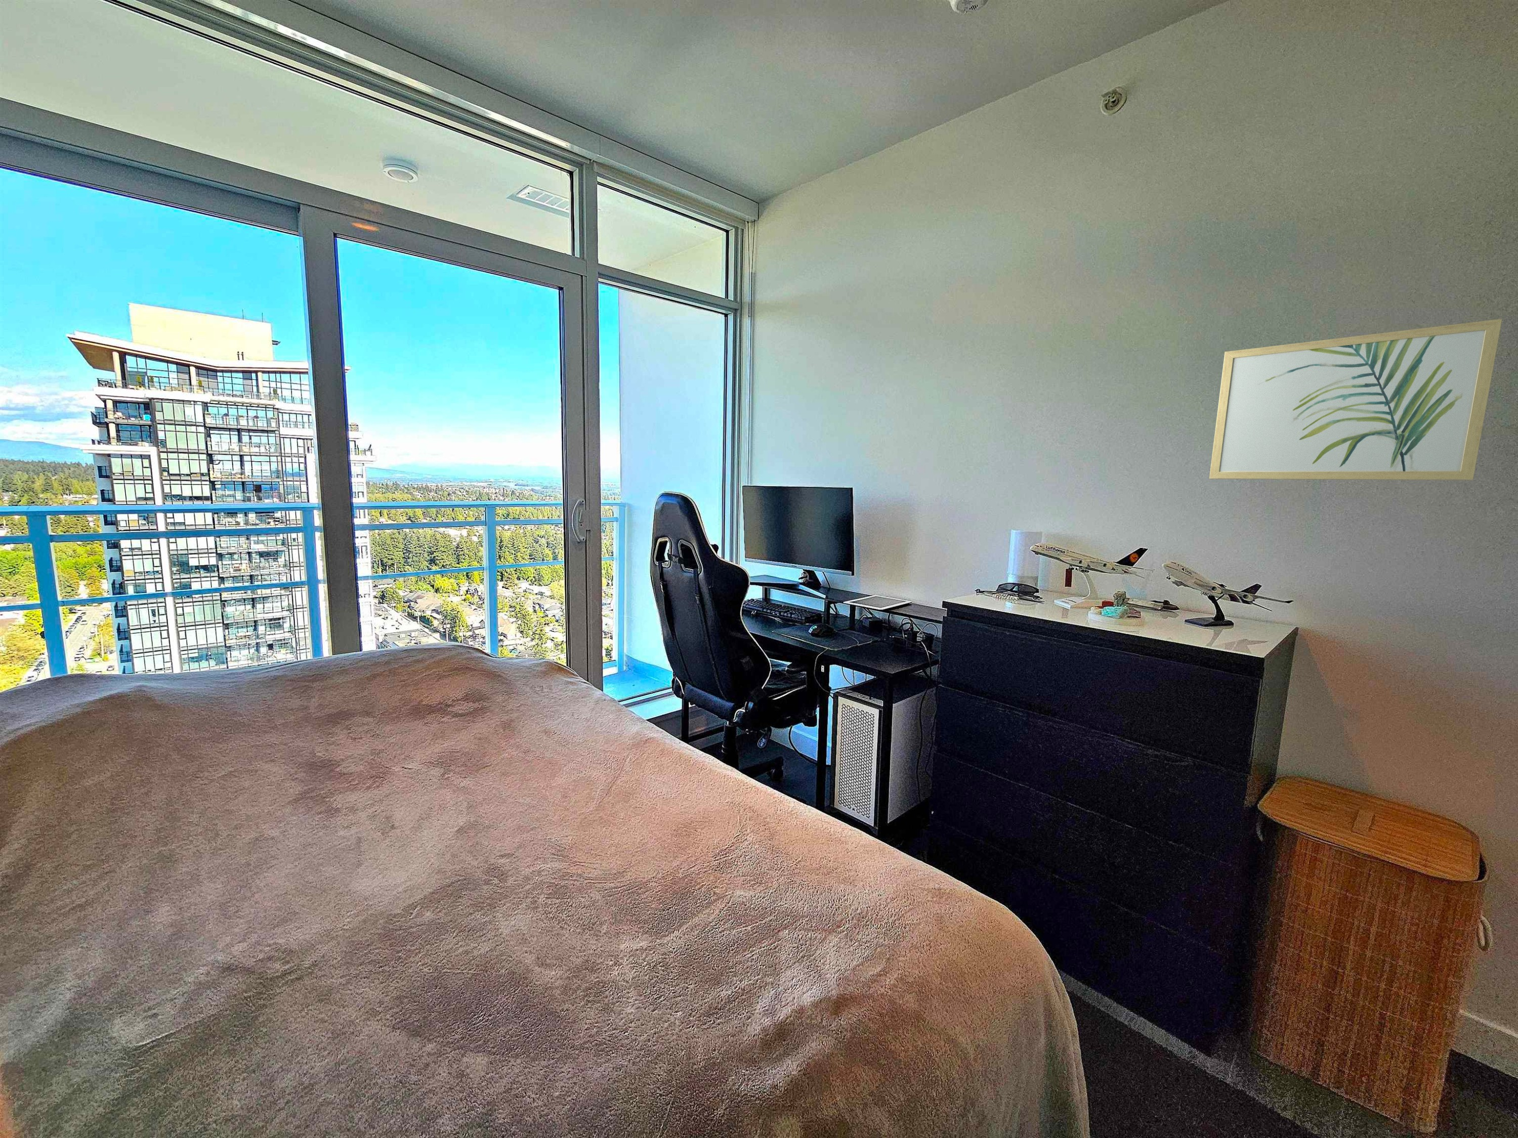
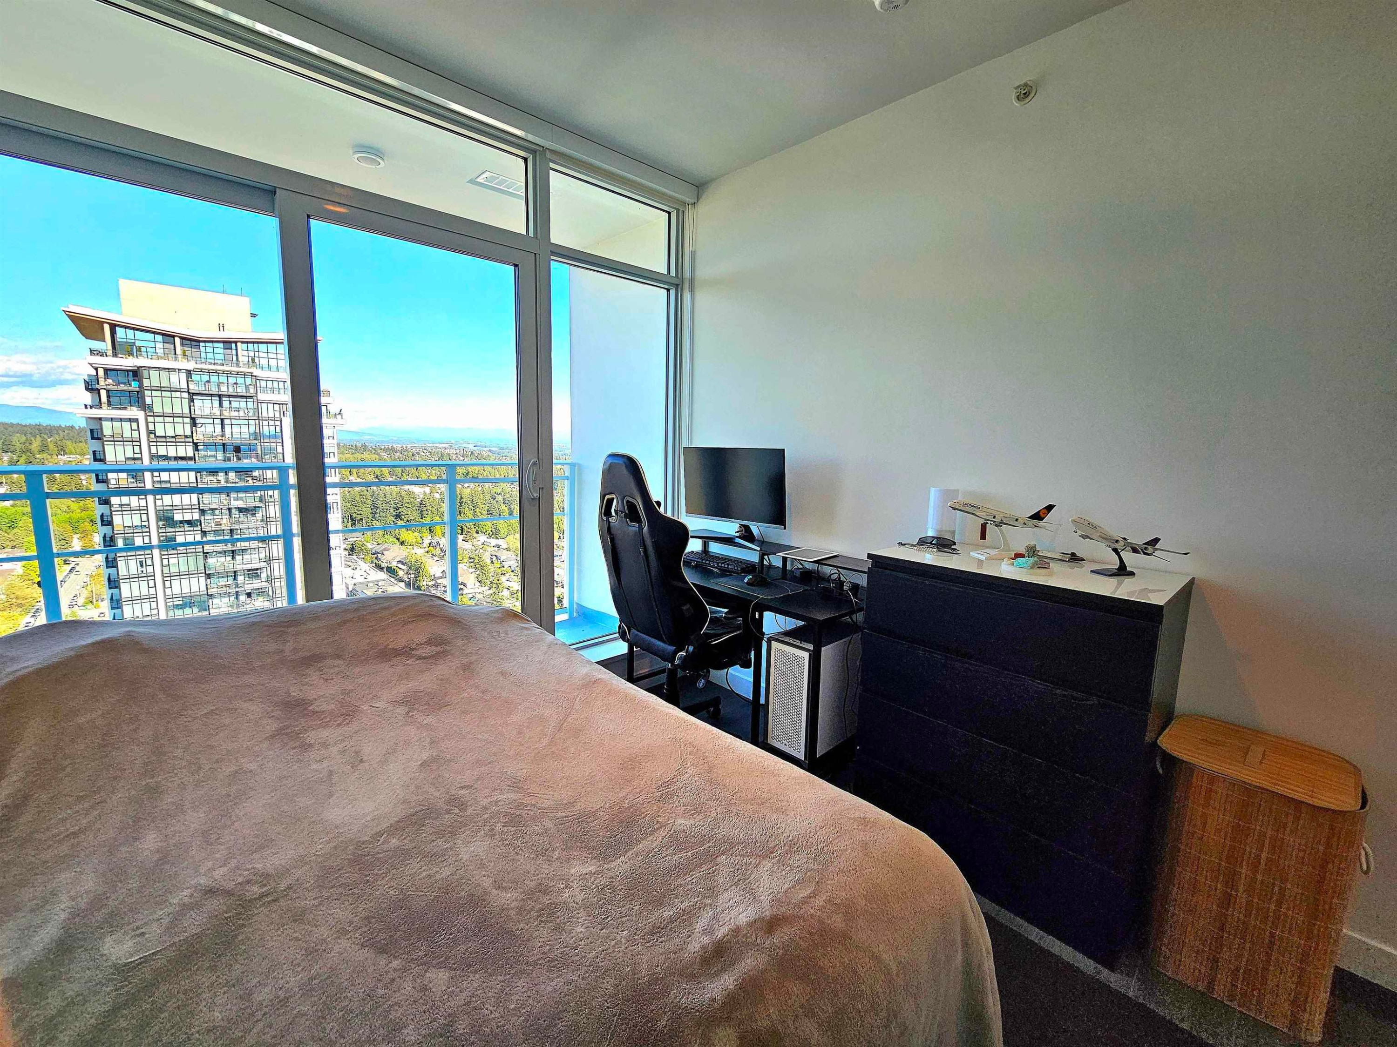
- wall art [1208,318,1502,481]
